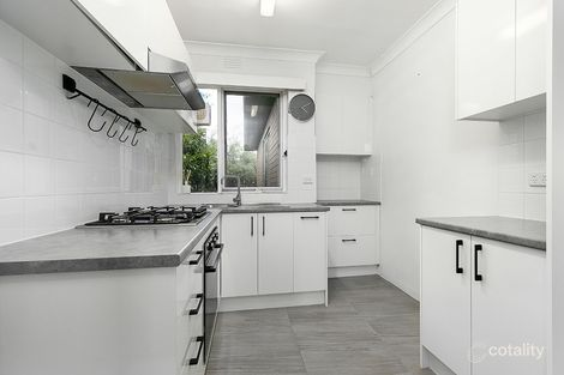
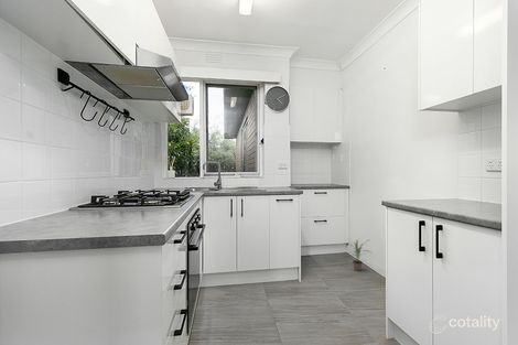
+ potted plant [348,238,371,272]
